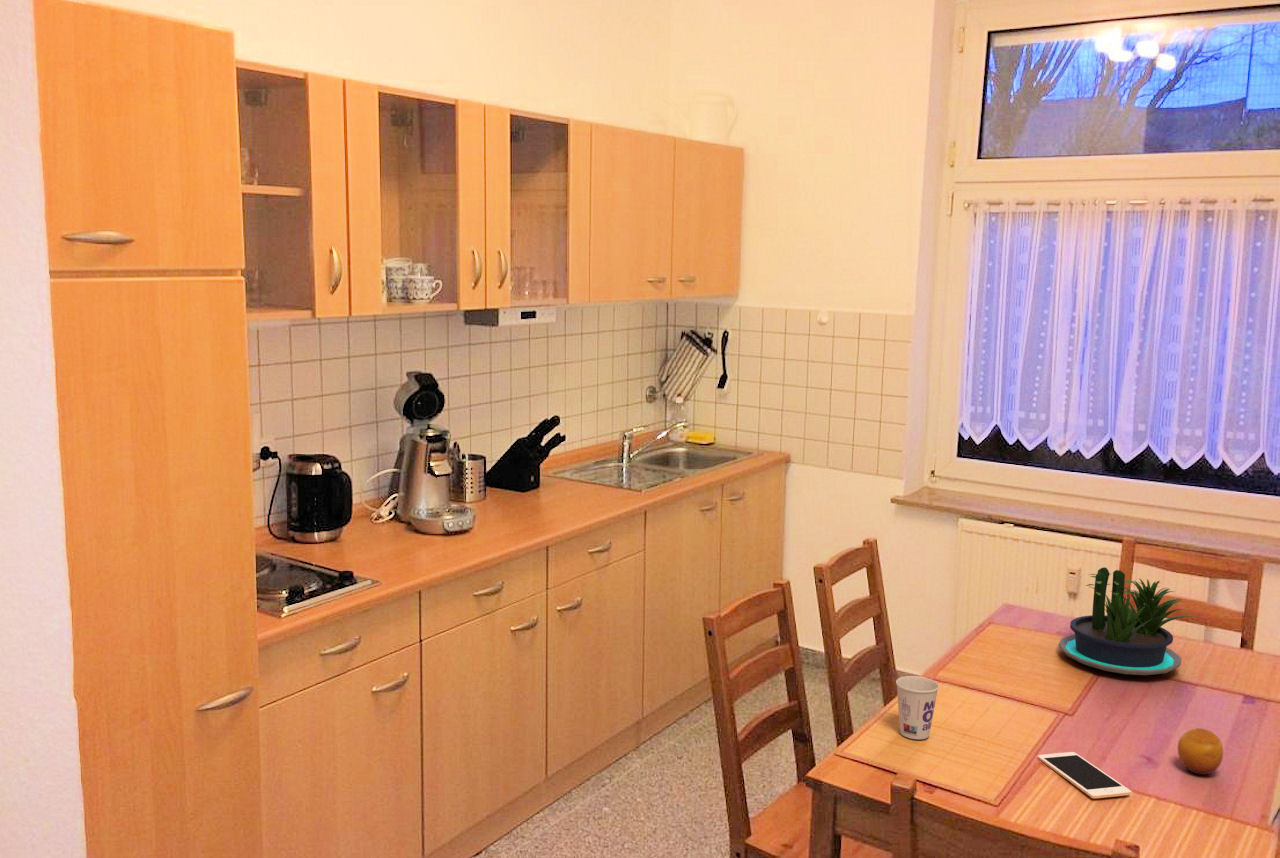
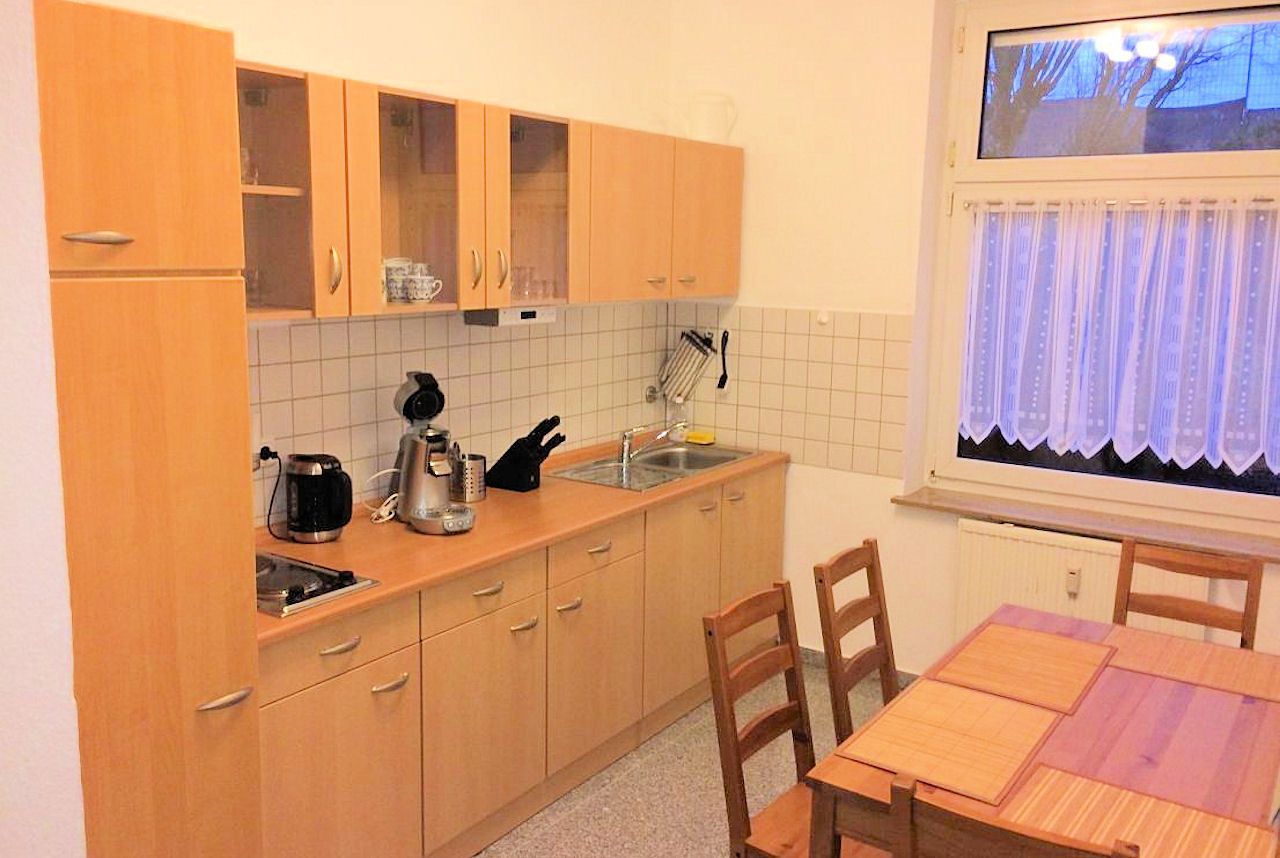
- cup [895,675,940,740]
- potted plant [1058,566,1198,676]
- cell phone [1037,751,1132,800]
- fruit [1177,727,1224,776]
